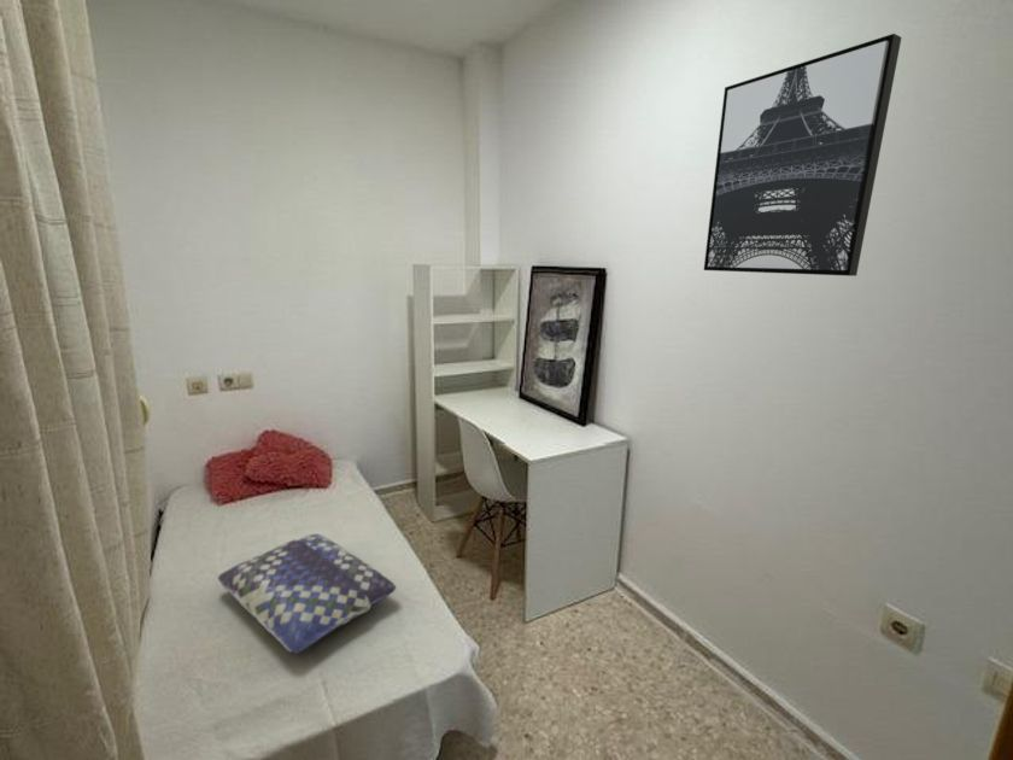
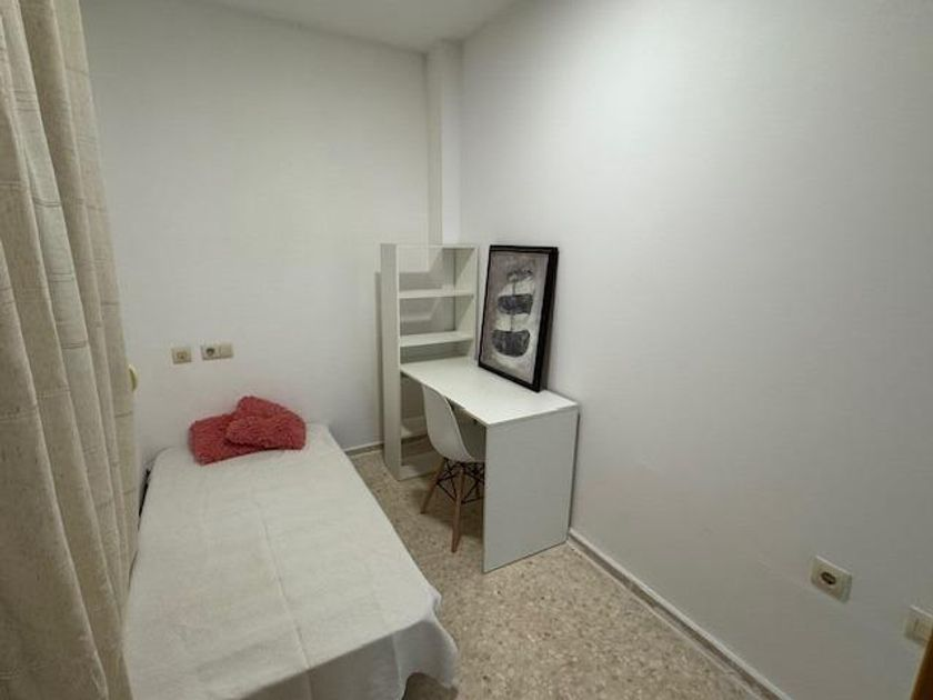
- wall art [703,33,903,277]
- cushion [216,533,398,655]
